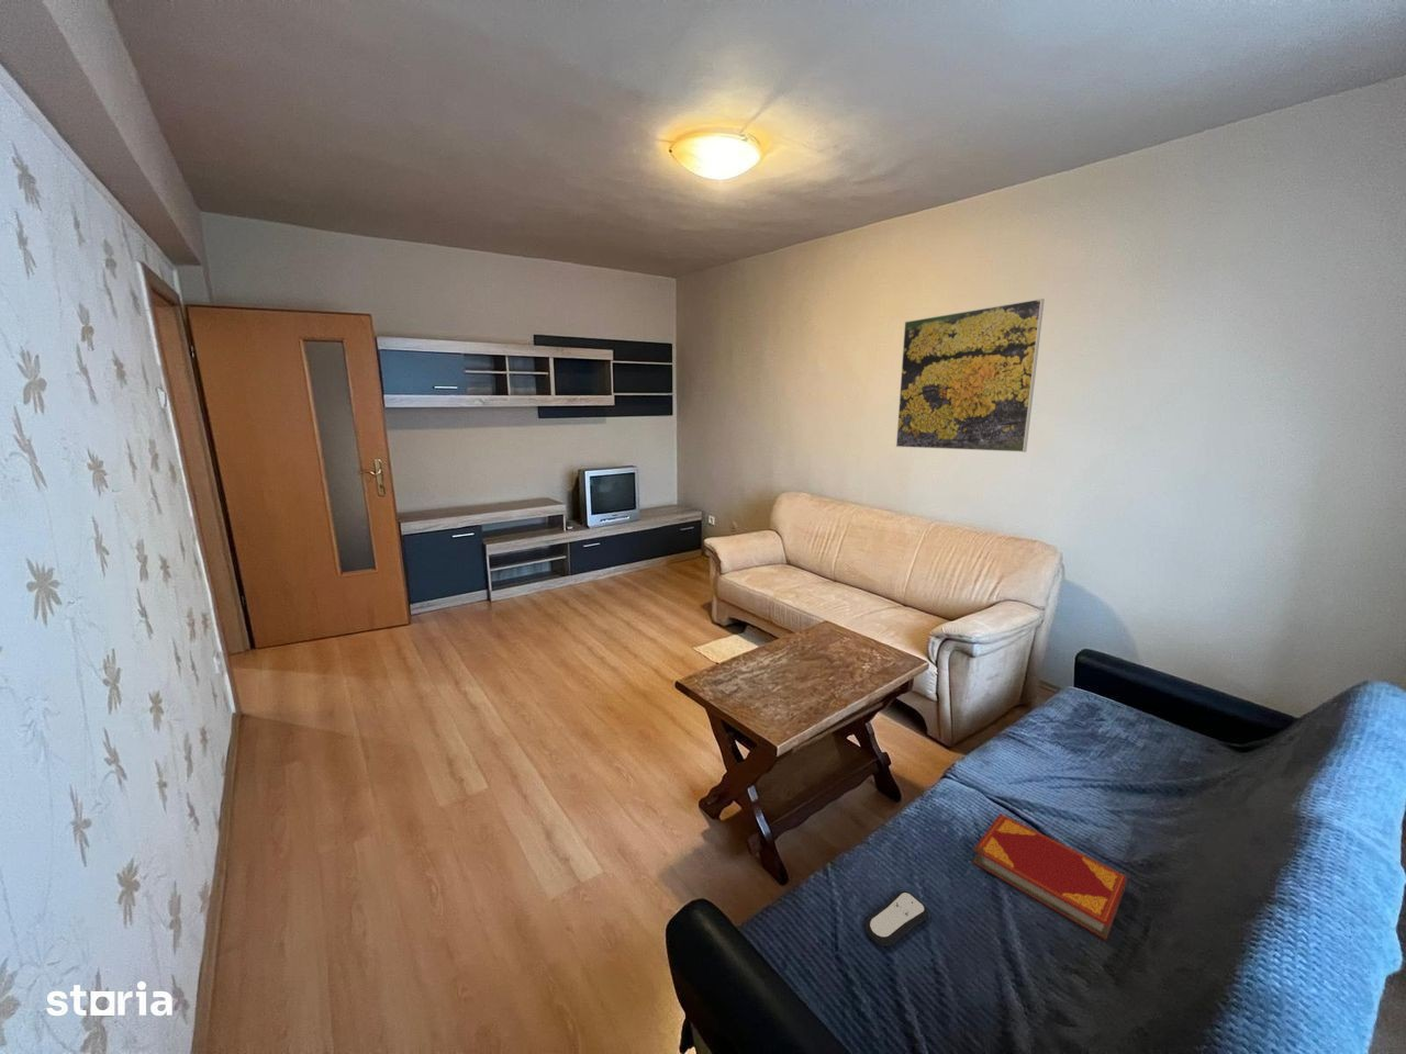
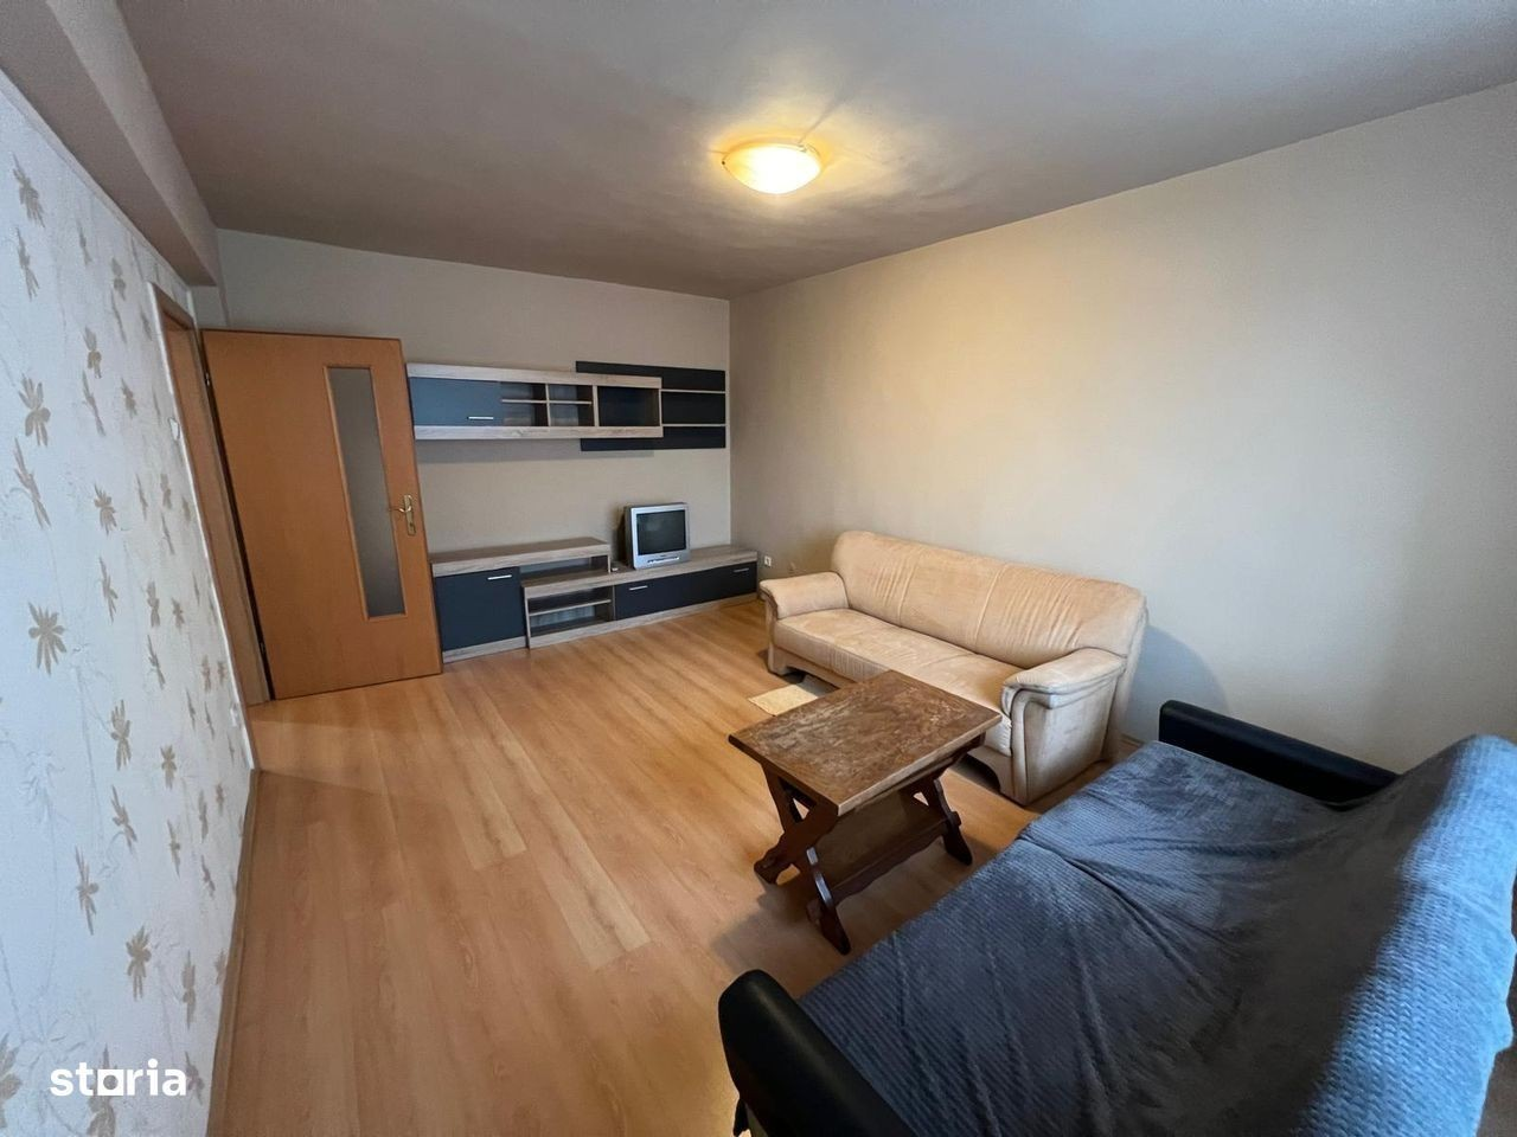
- remote control [864,890,929,948]
- hardback book [971,813,1128,941]
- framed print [896,298,1046,454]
